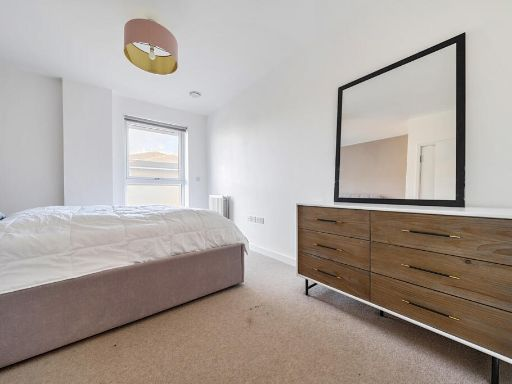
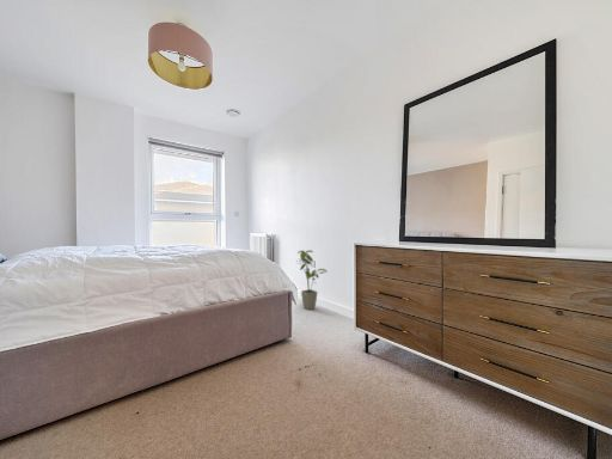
+ house plant [296,249,329,311]
